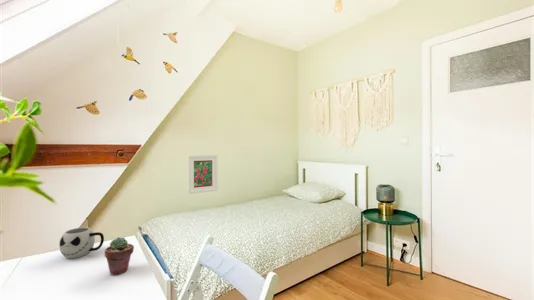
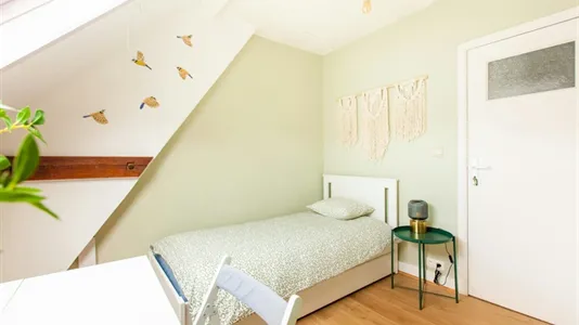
- mug [58,226,105,259]
- potted succulent [104,236,135,276]
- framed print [187,154,218,195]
